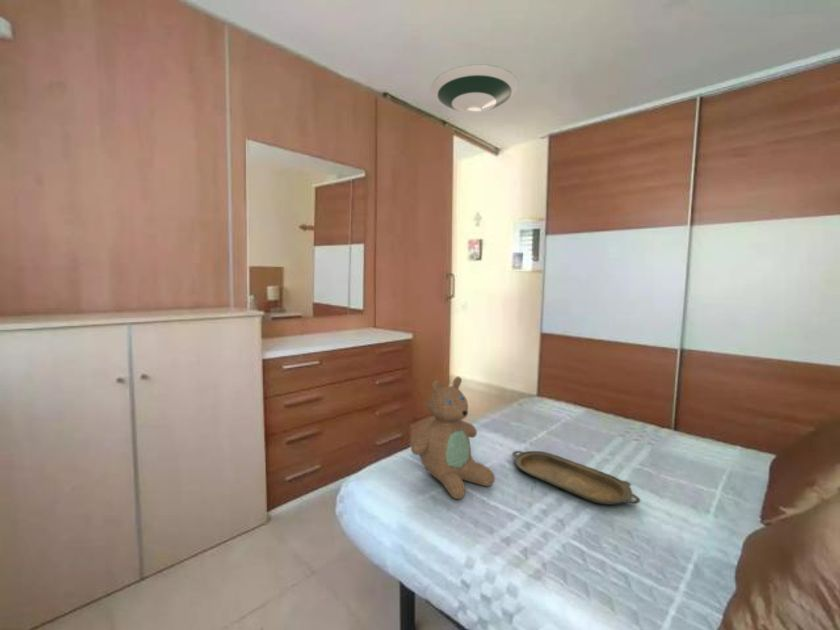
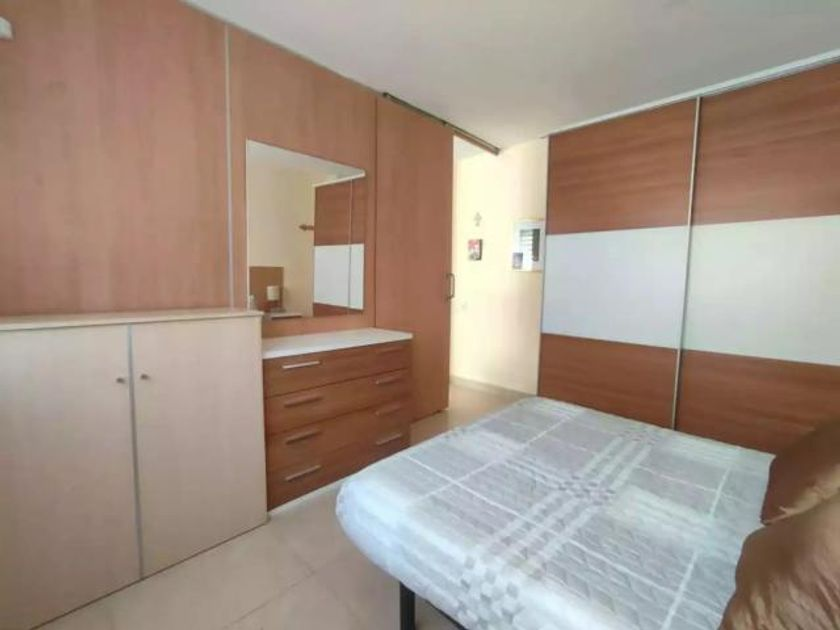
- serving tray [511,450,641,506]
- teddy bear [410,376,496,500]
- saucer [430,63,520,115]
